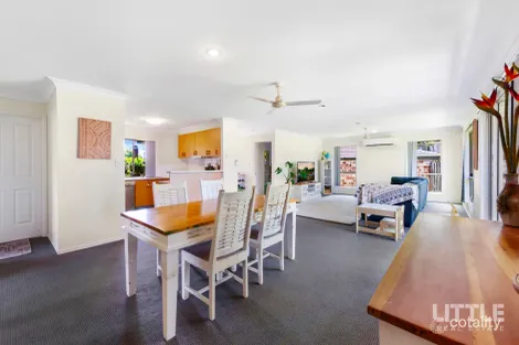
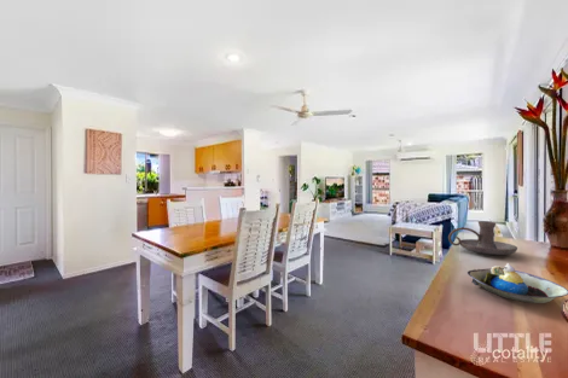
+ candle holder [447,220,518,256]
+ decorative bowl [466,262,568,304]
